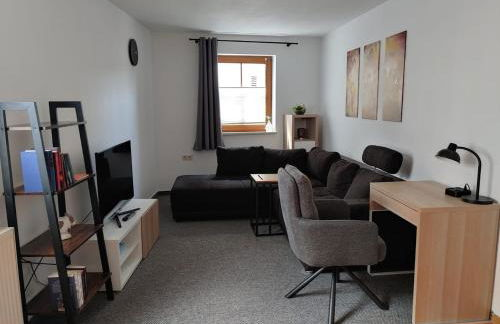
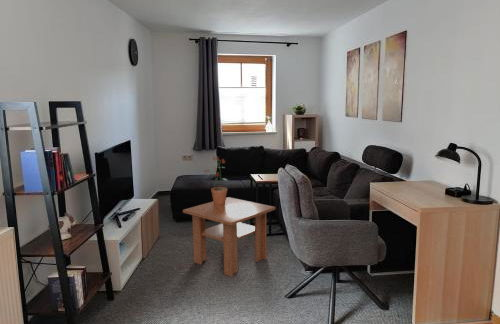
+ coffee table [182,196,276,278]
+ potted plant [203,155,228,205]
